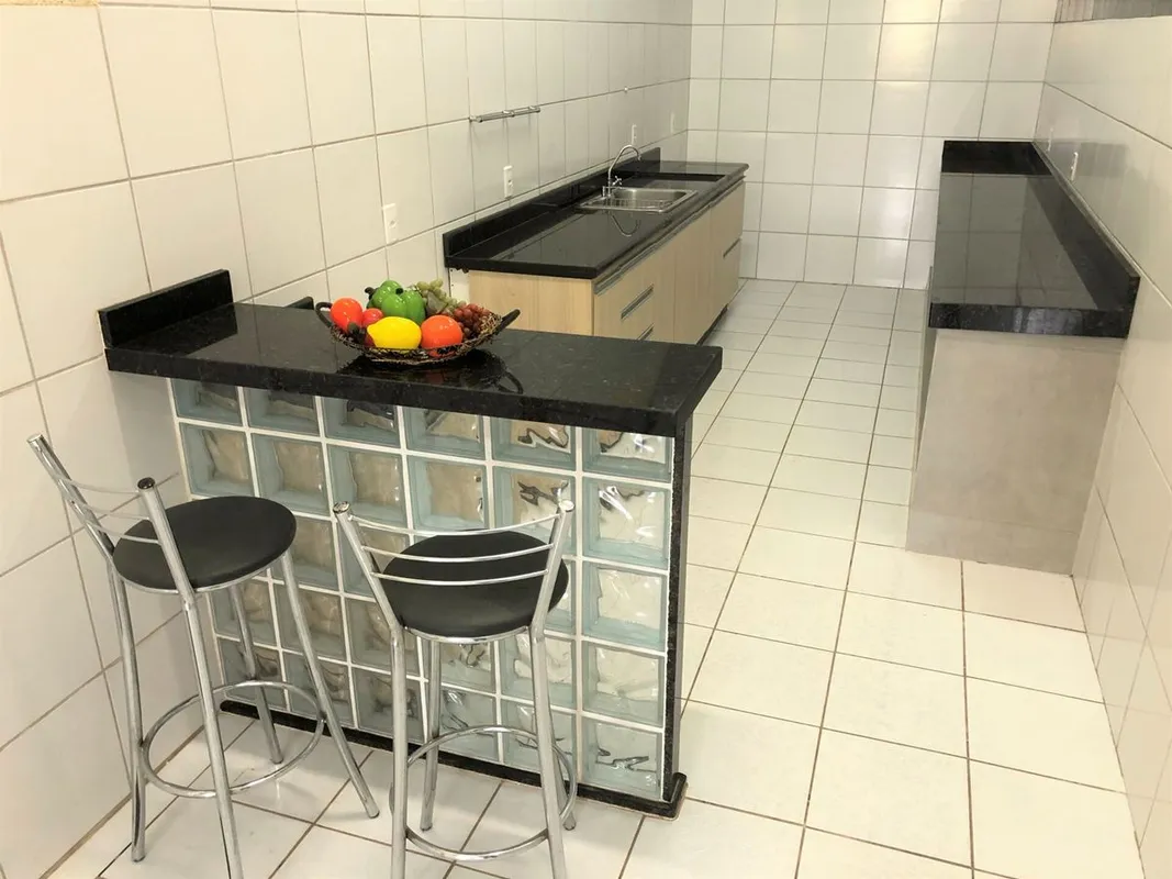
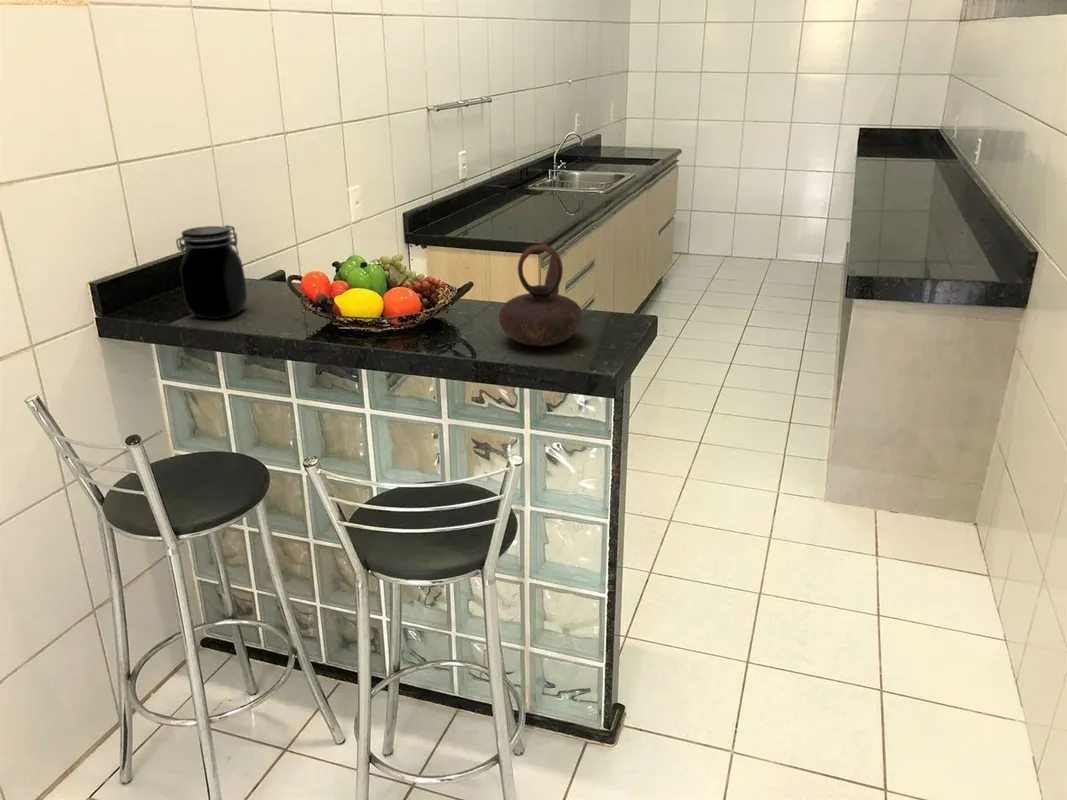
+ jar [175,224,248,320]
+ teapot [498,244,583,348]
